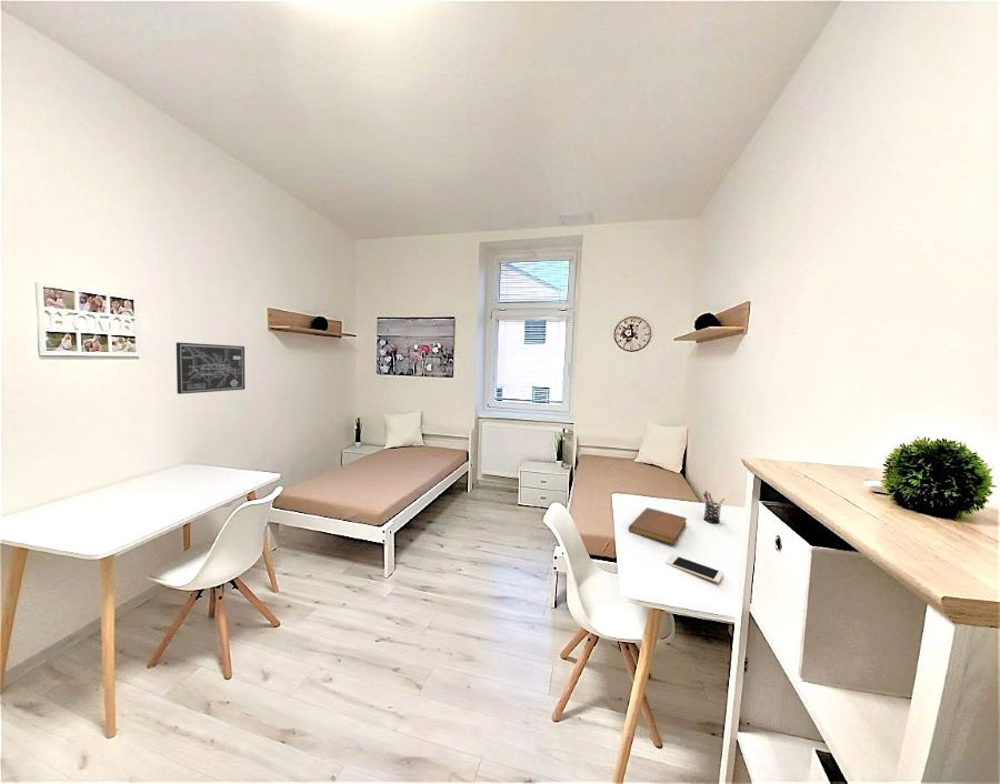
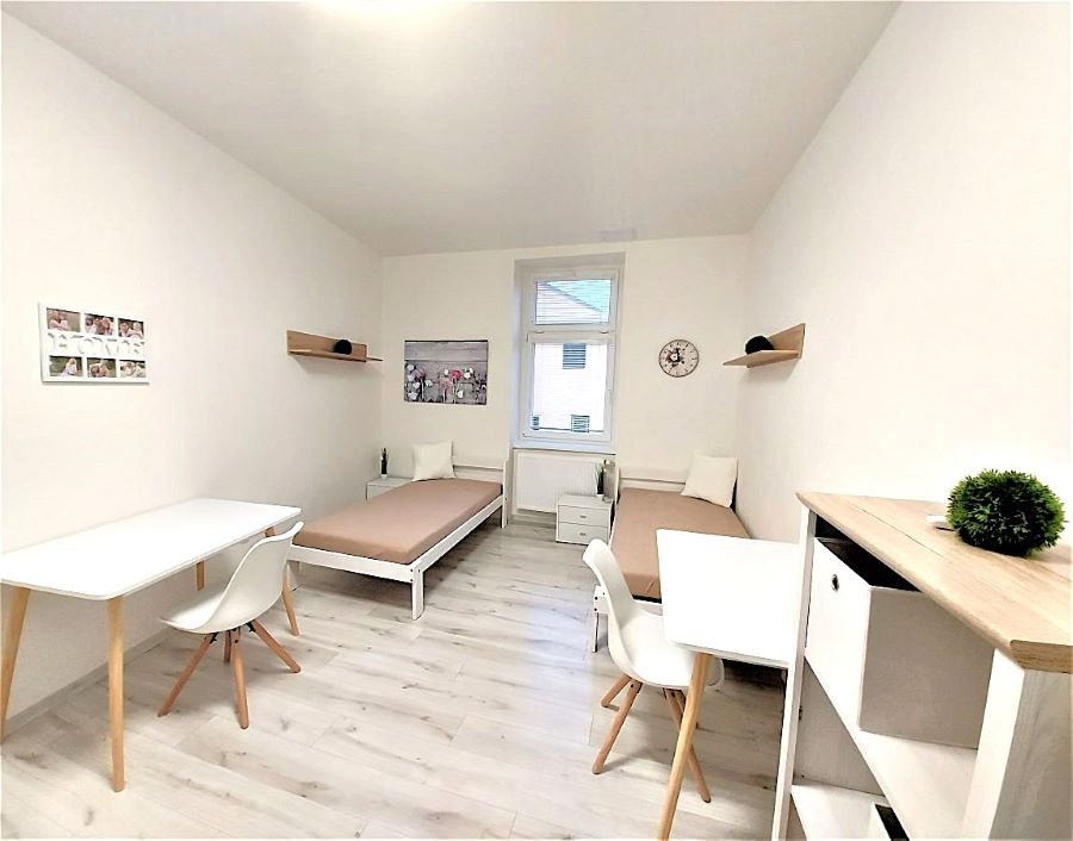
- cell phone [664,553,724,584]
- wall art [176,341,246,395]
- pen holder [702,490,726,524]
- notebook [628,506,688,545]
